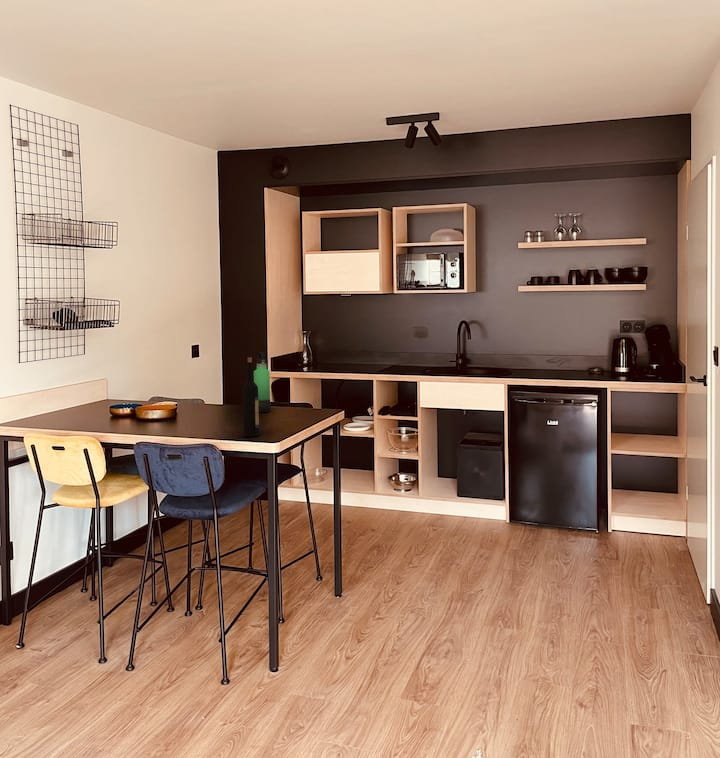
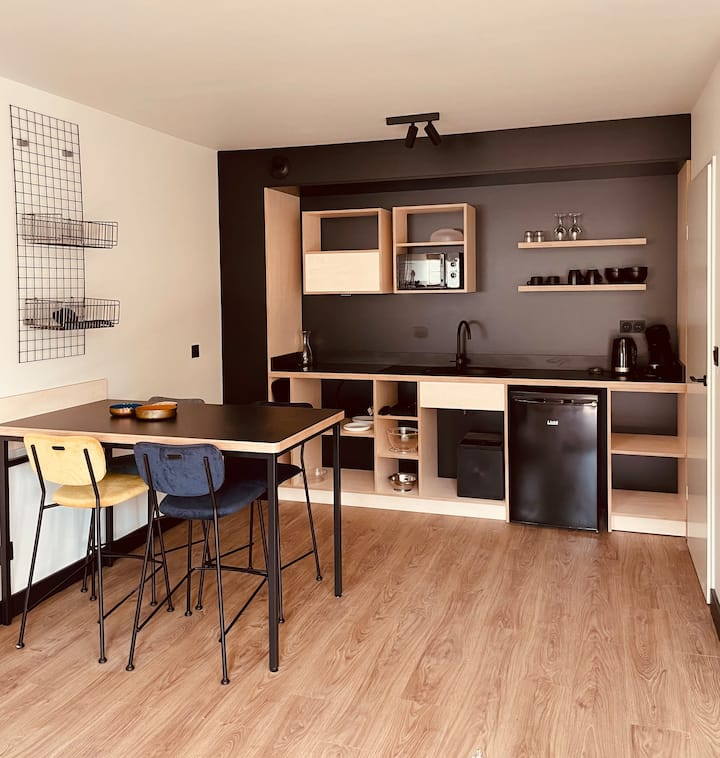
- wine bottle [242,356,260,438]
- thermos bottle [253,351,272,413]
